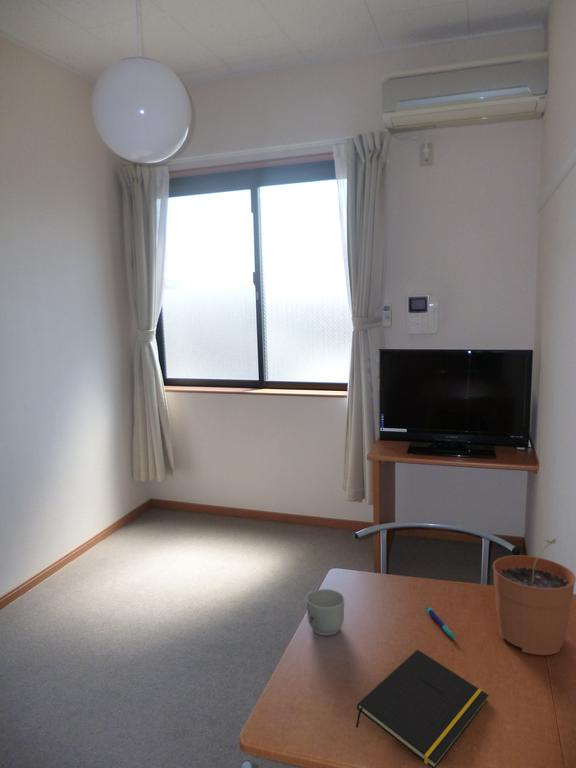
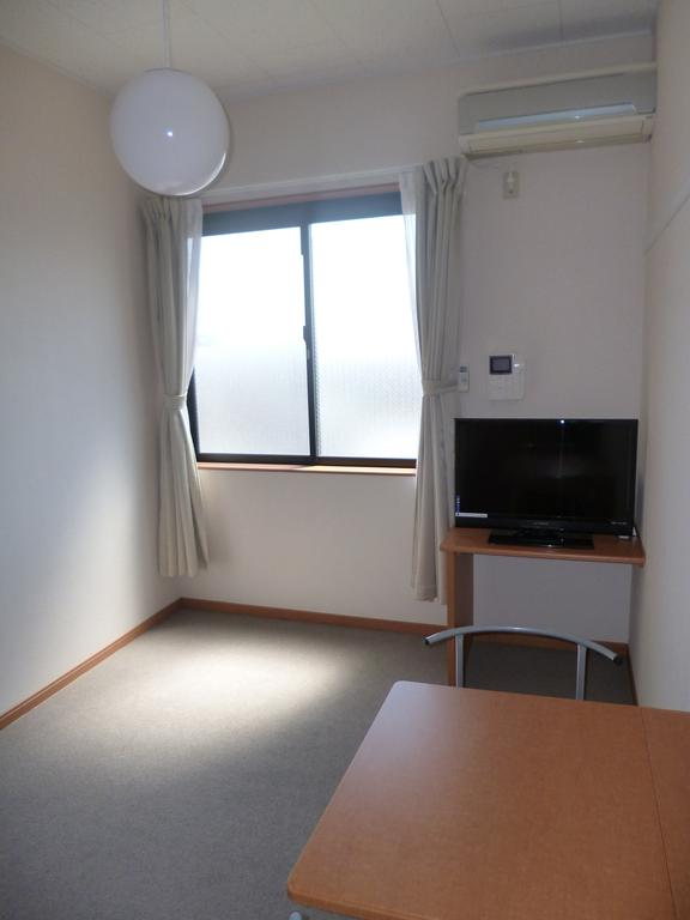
- pen [425,605,457,641]
- notepad [355,649,490,768]
- plant pot [492,538,576,656]
- mug [306,588,345,636]
